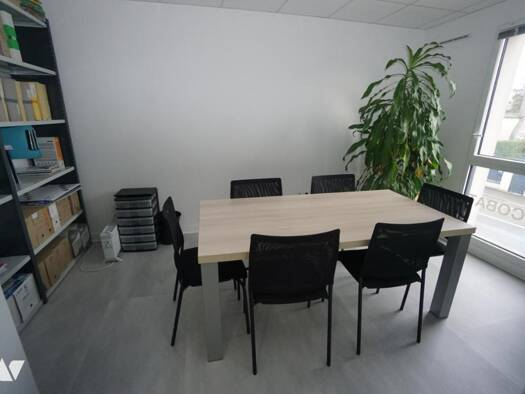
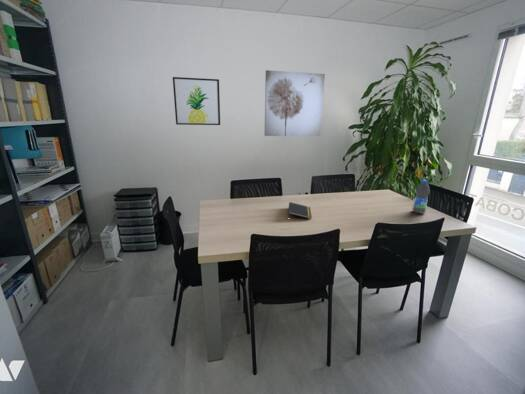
+ wall art [172,76,221,126]
+ wall art [264,69,326,137]
+ water bottle [411,179,430,215]
+ notepad [287,201,313,220]
